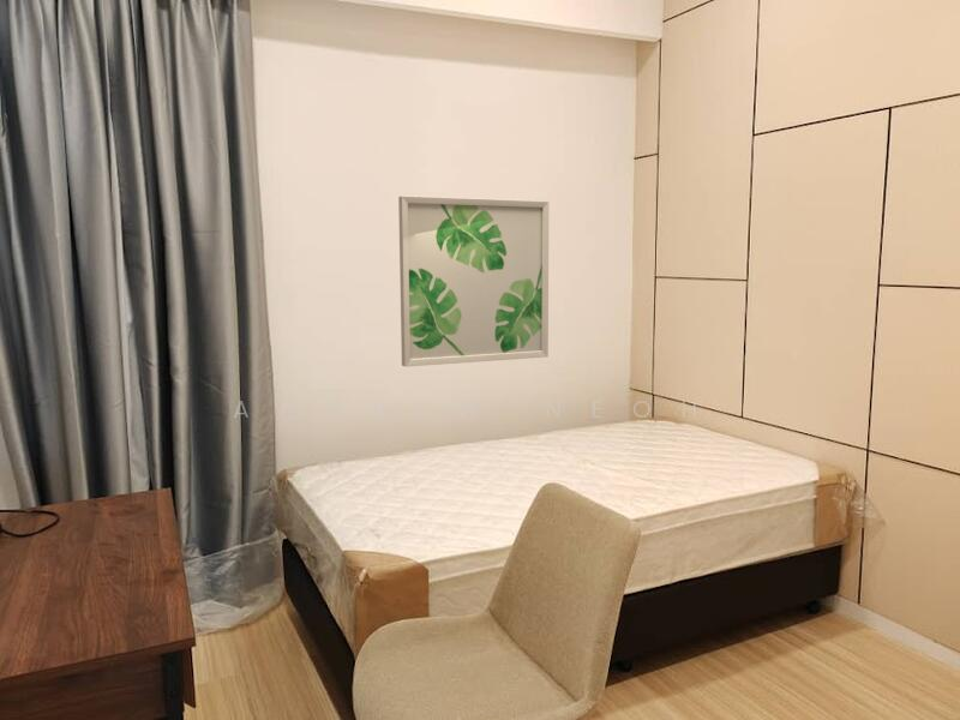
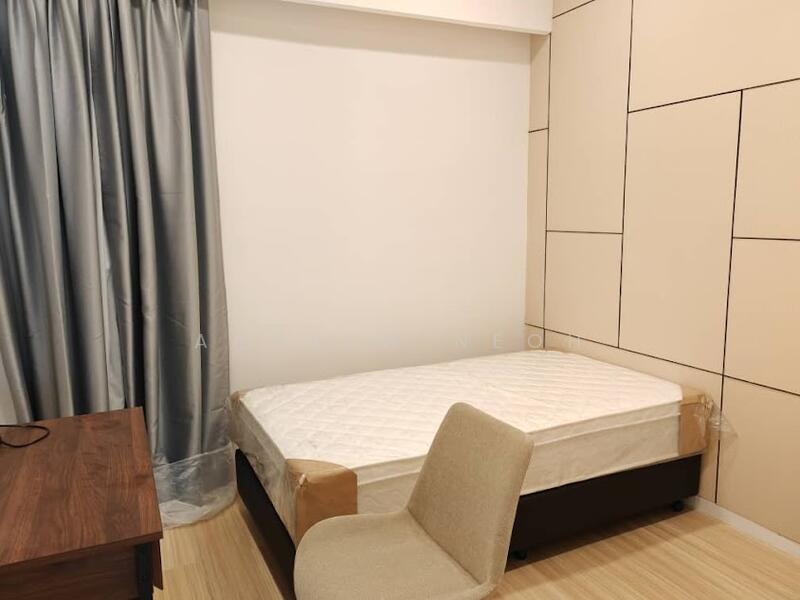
- wall art [397,194,550,368]
